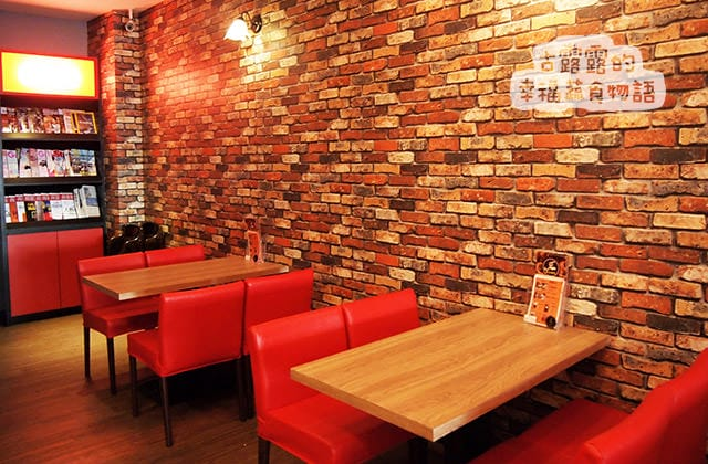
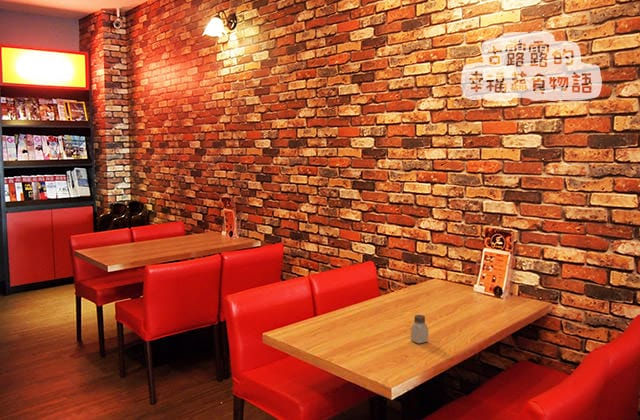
+ saltshaker [410,314,429,345]
